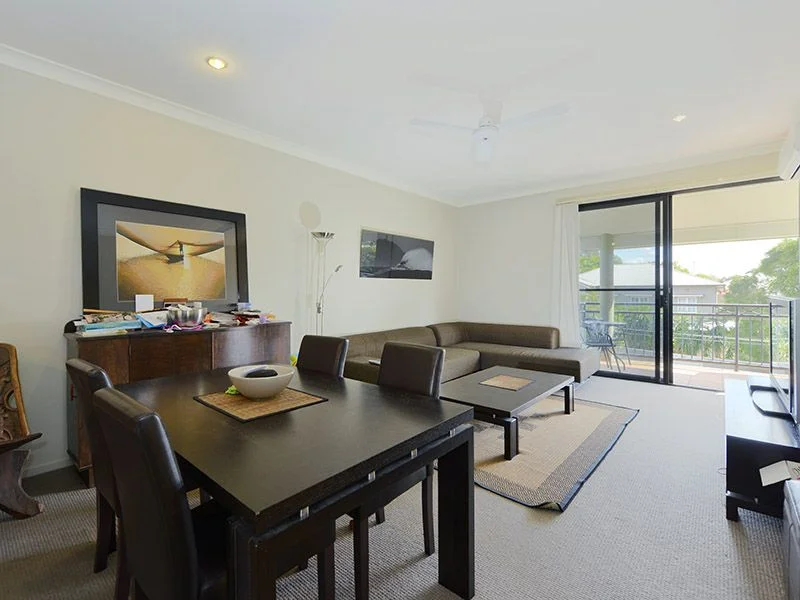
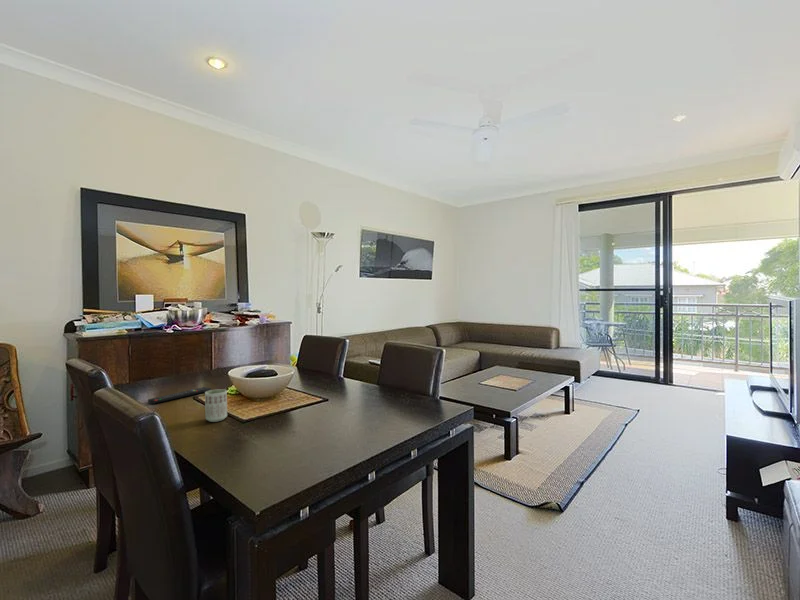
+ cup [204,388,228,423]
+ remote control [147,386,212,405]
